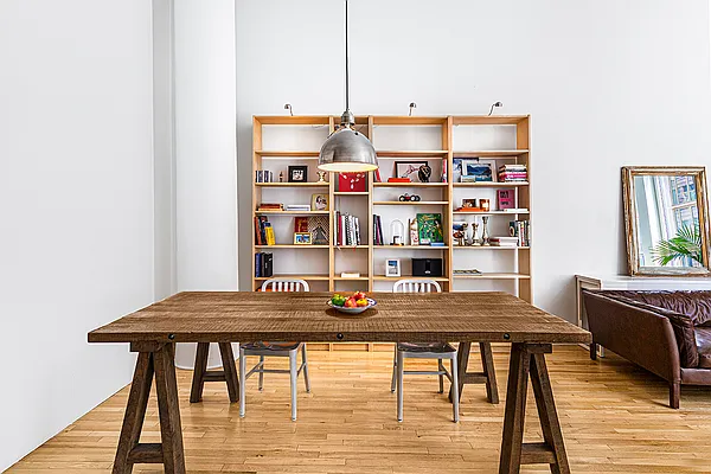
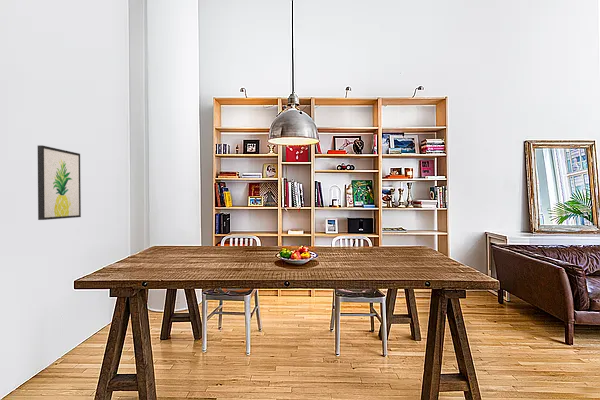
+ wall art [37,144,82,221]
